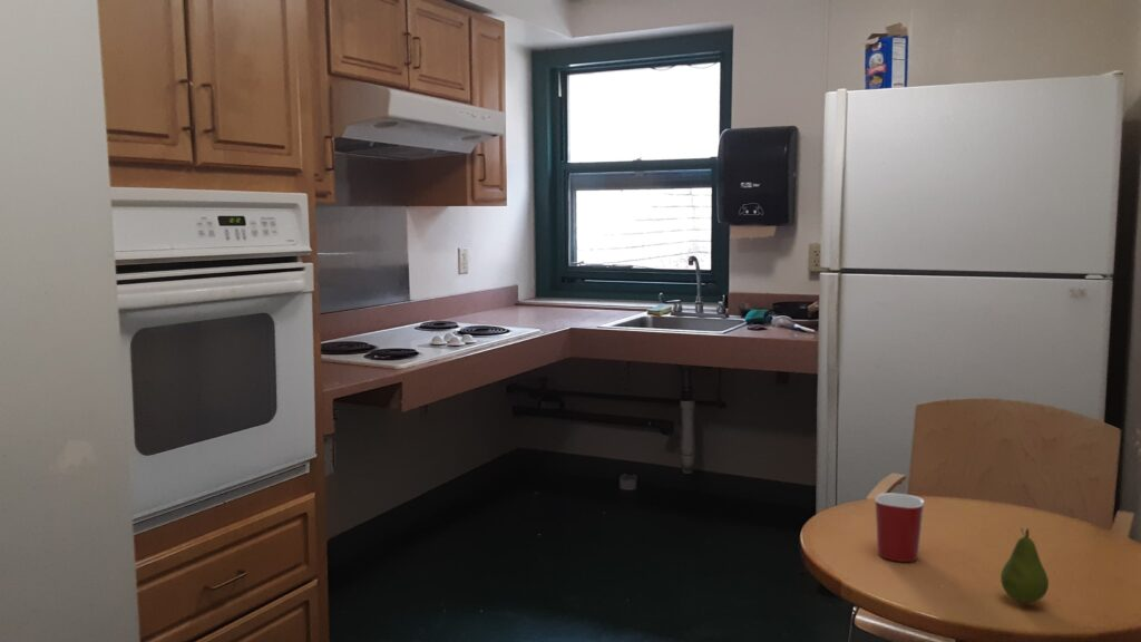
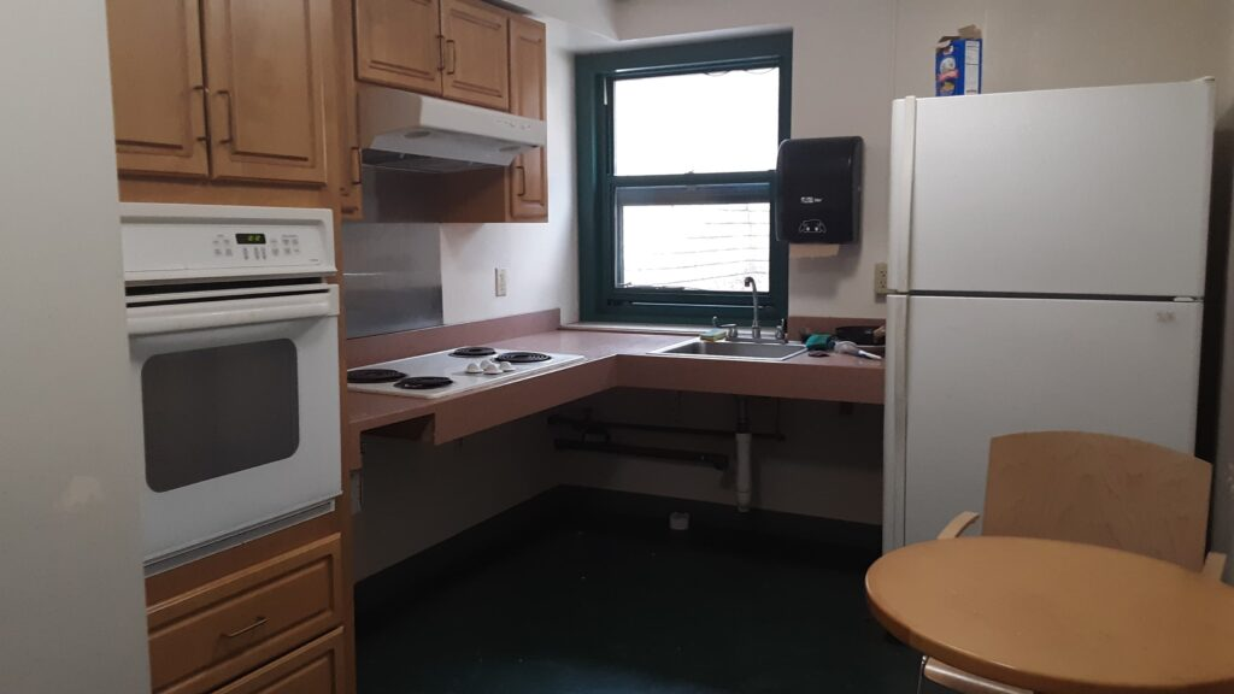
- fruit [999,526,1050,604]
- mug [874,492,926,563]
